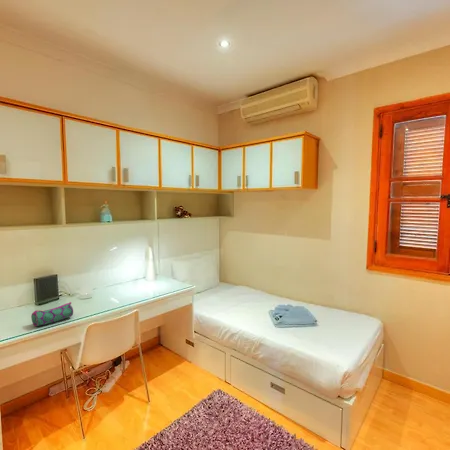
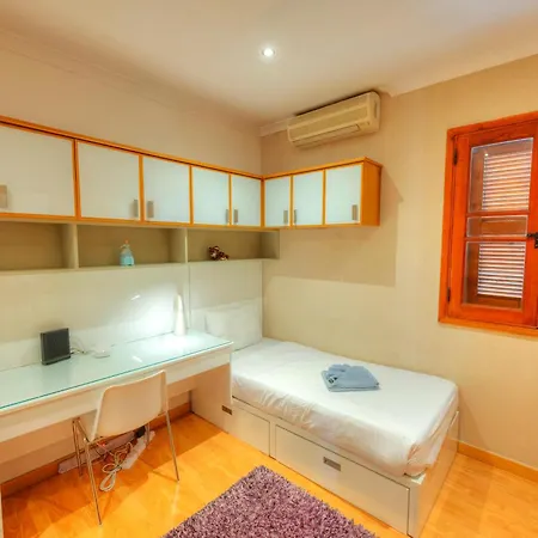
- pencil case [30,301,74,327]
